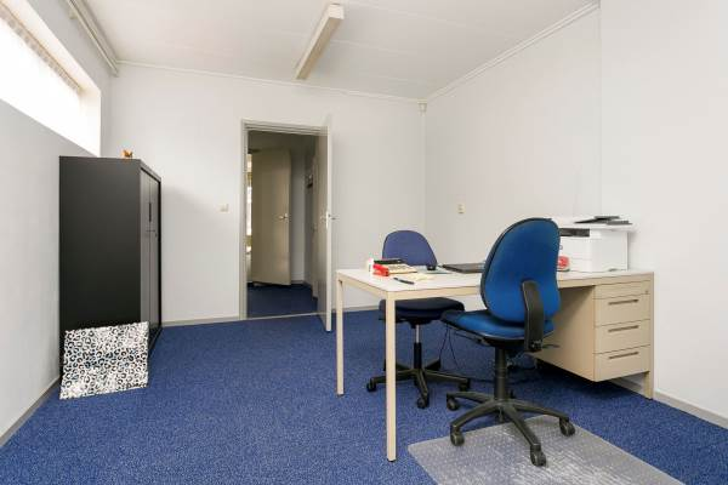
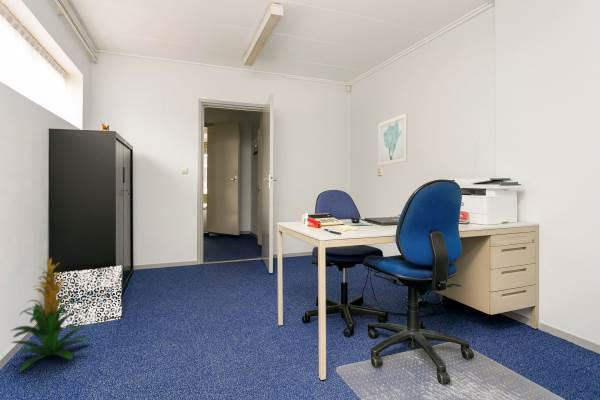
+ wall art [377,112,408,167]
+ indoor plant [9,256,91,372]
